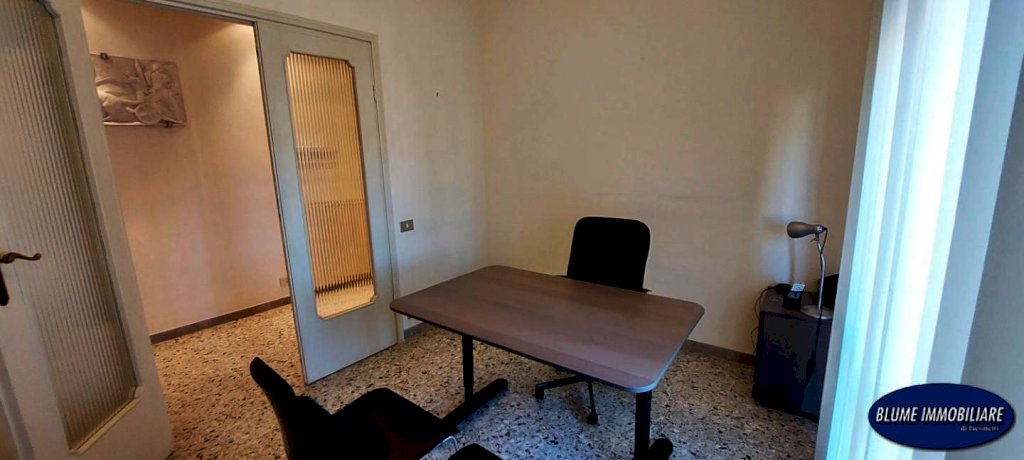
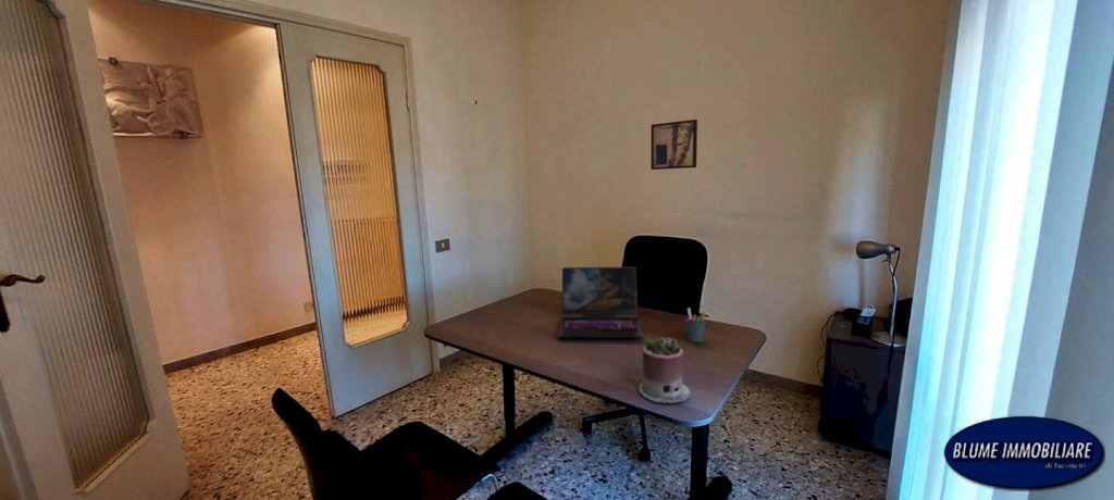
+ laptop [557,265,644,339]
+ wall art [651,118,698,171]
+ succulent planter [638,336,692,404]
+ pen holder [684,307,707,343]
